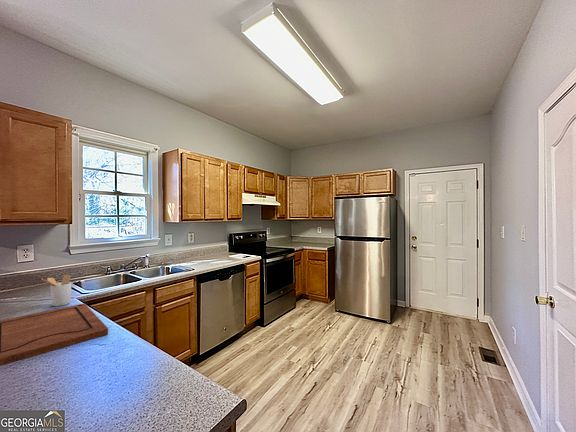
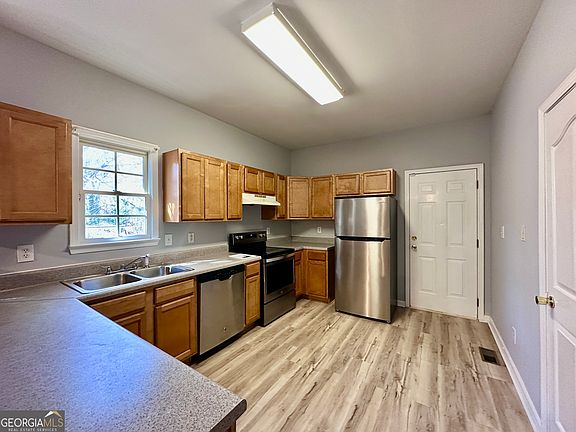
- cutting board [0,302,109,367]
- utensil holder [40,274,73,307]
